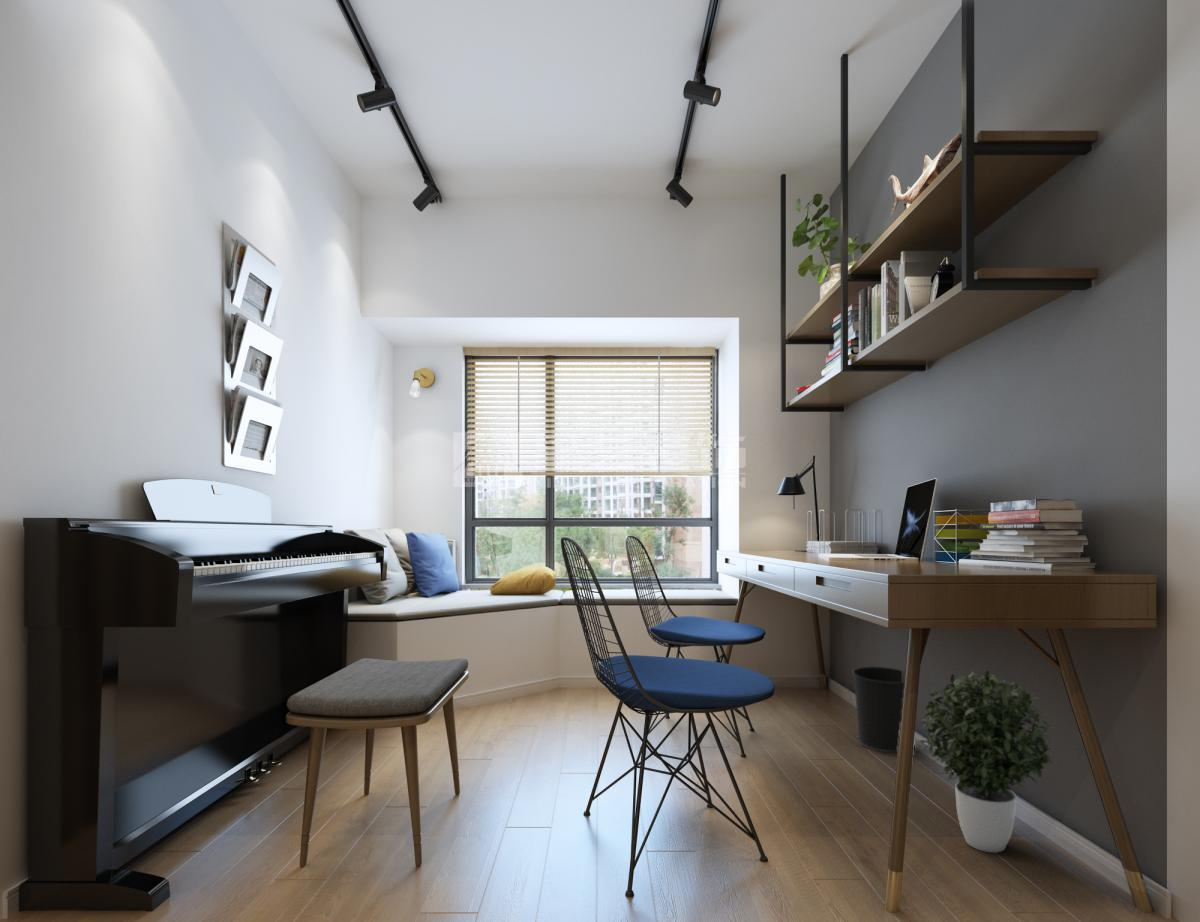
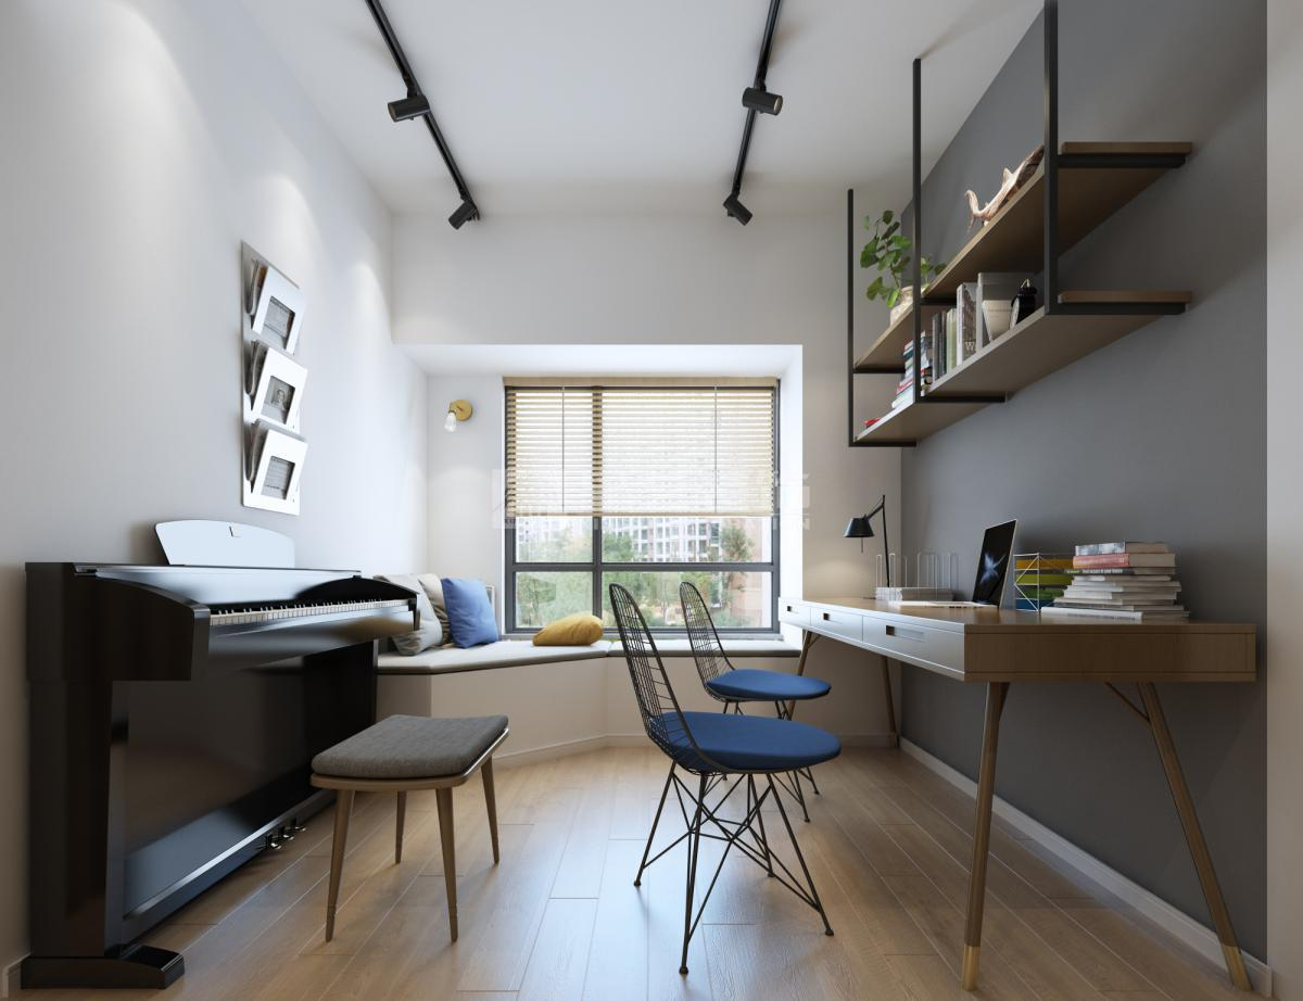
- wastebasket [851,665,906,753]
- potted plant [918,670,1056,853]
